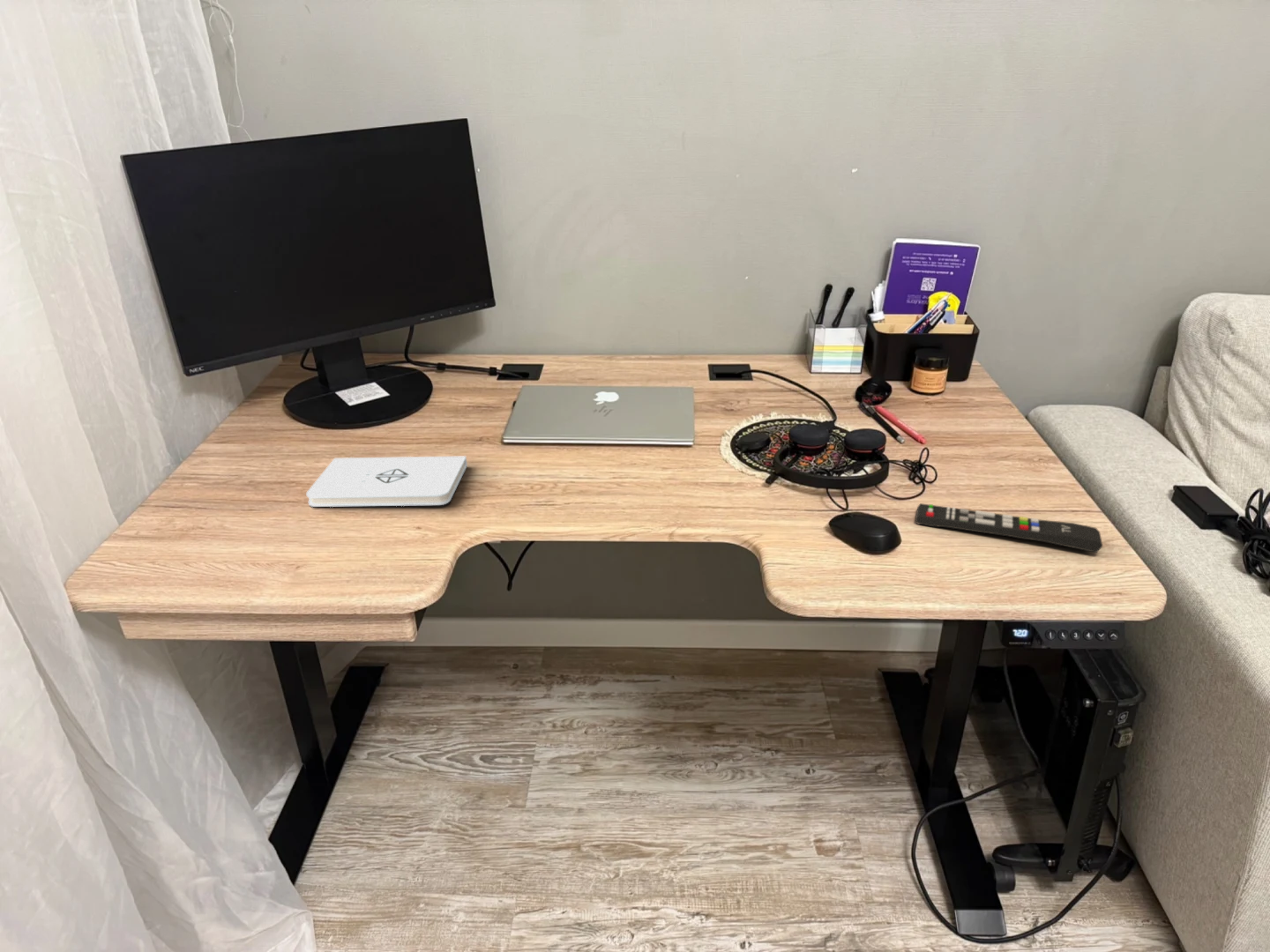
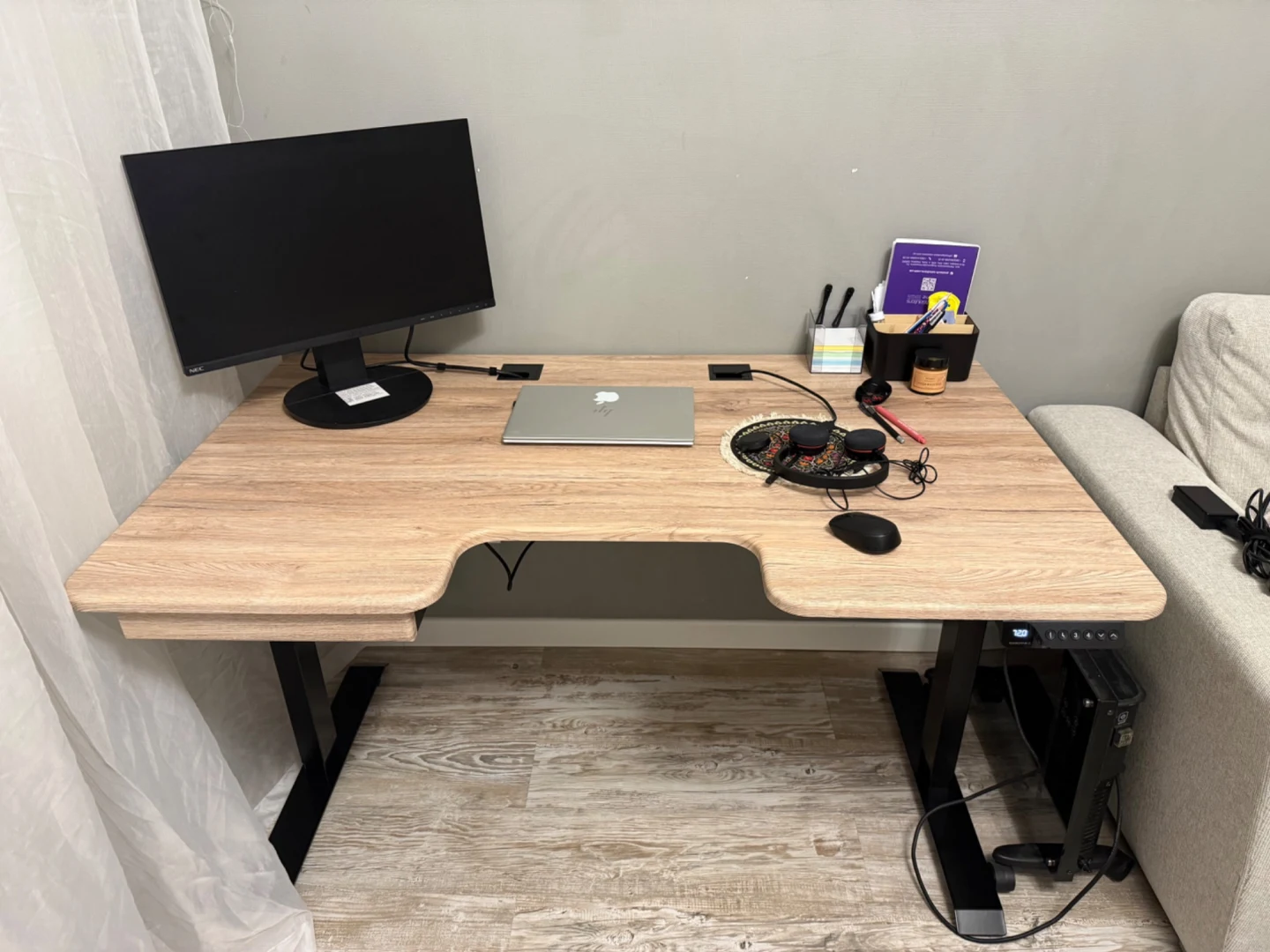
- notepad [305,455,468,508]
- remote control [915,502,1103,554]
